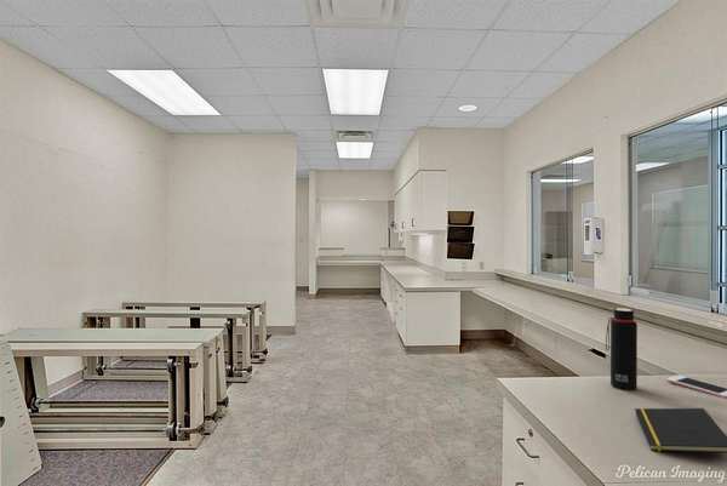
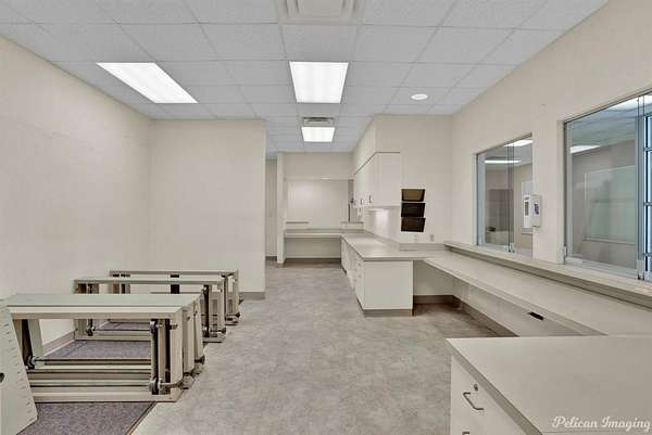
- notepad [634,407,727,454]
- water bottle [605,307,639,391]
- cell phone [665,374,727,399]
